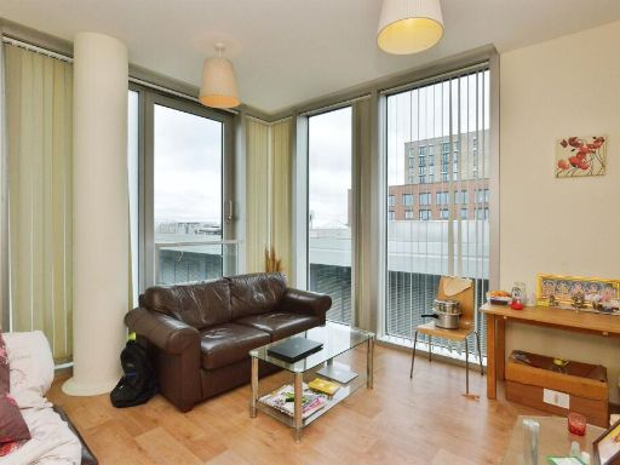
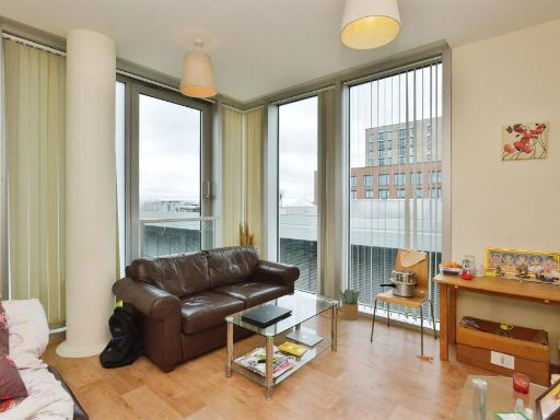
+ potted plant [338,288,361,322]
